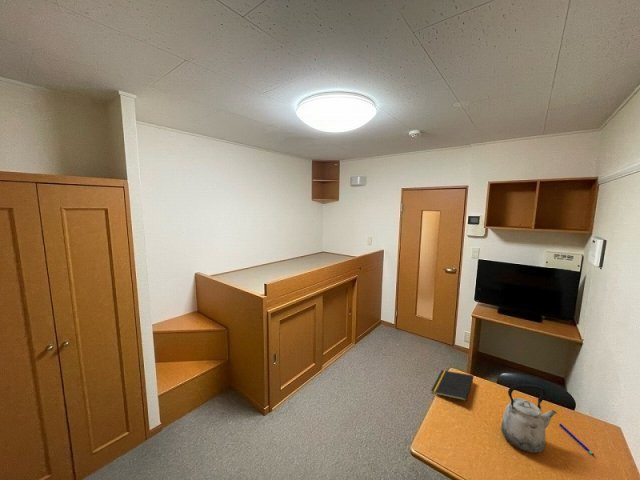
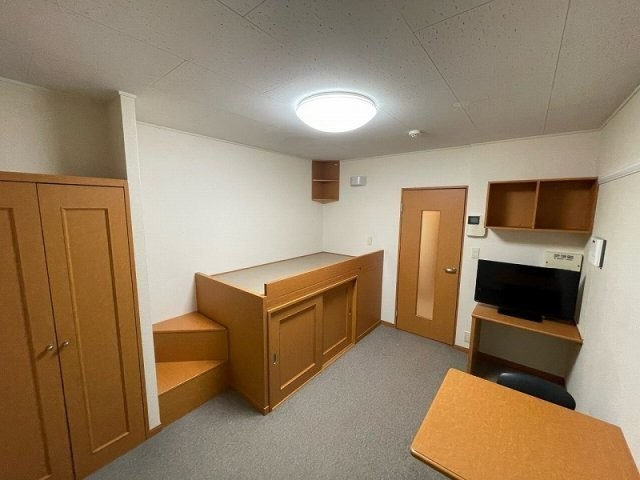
- pen [558,423,595,456]
- notepad [430,369,475,402]
- kettle [500,383,558,454]
